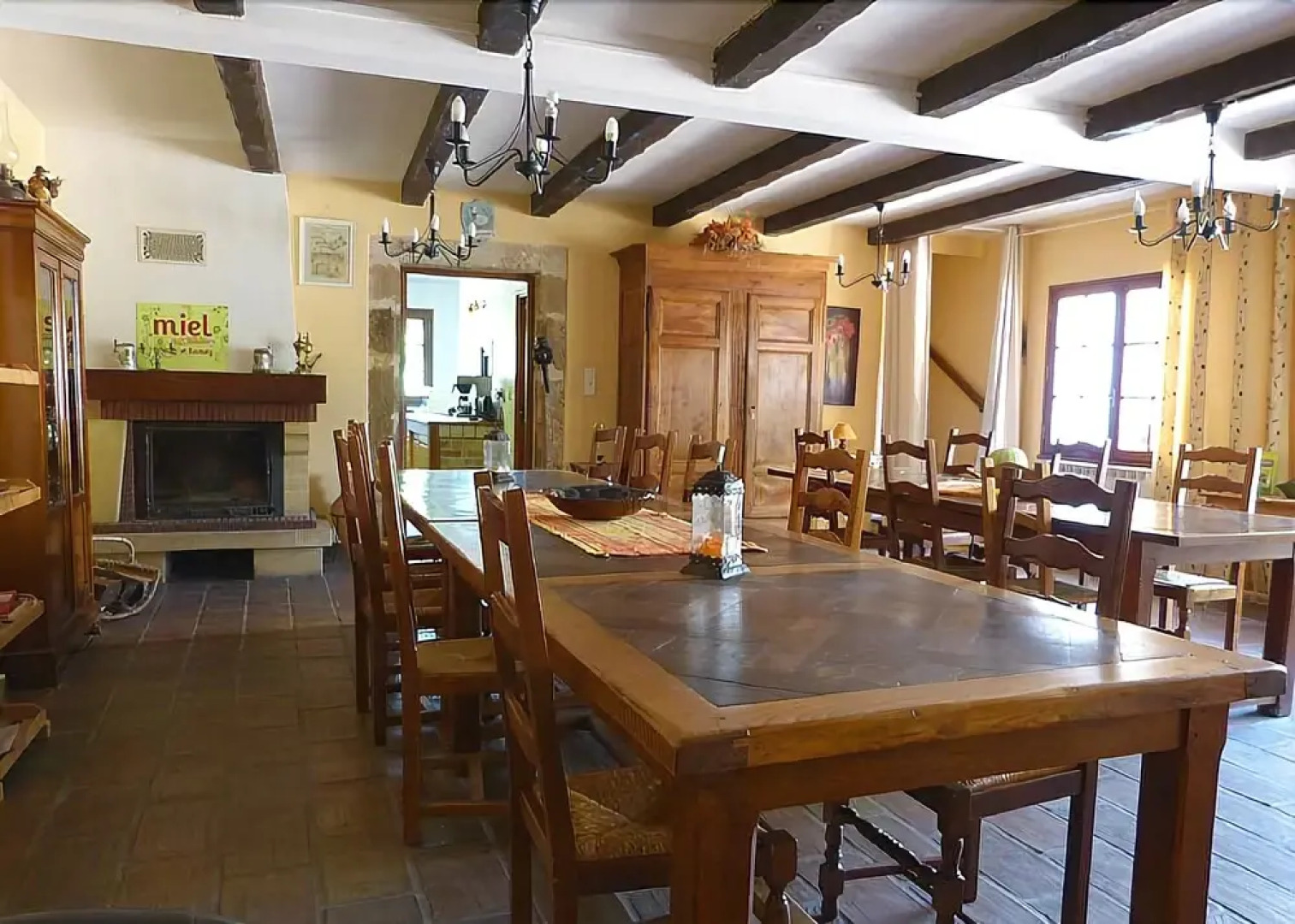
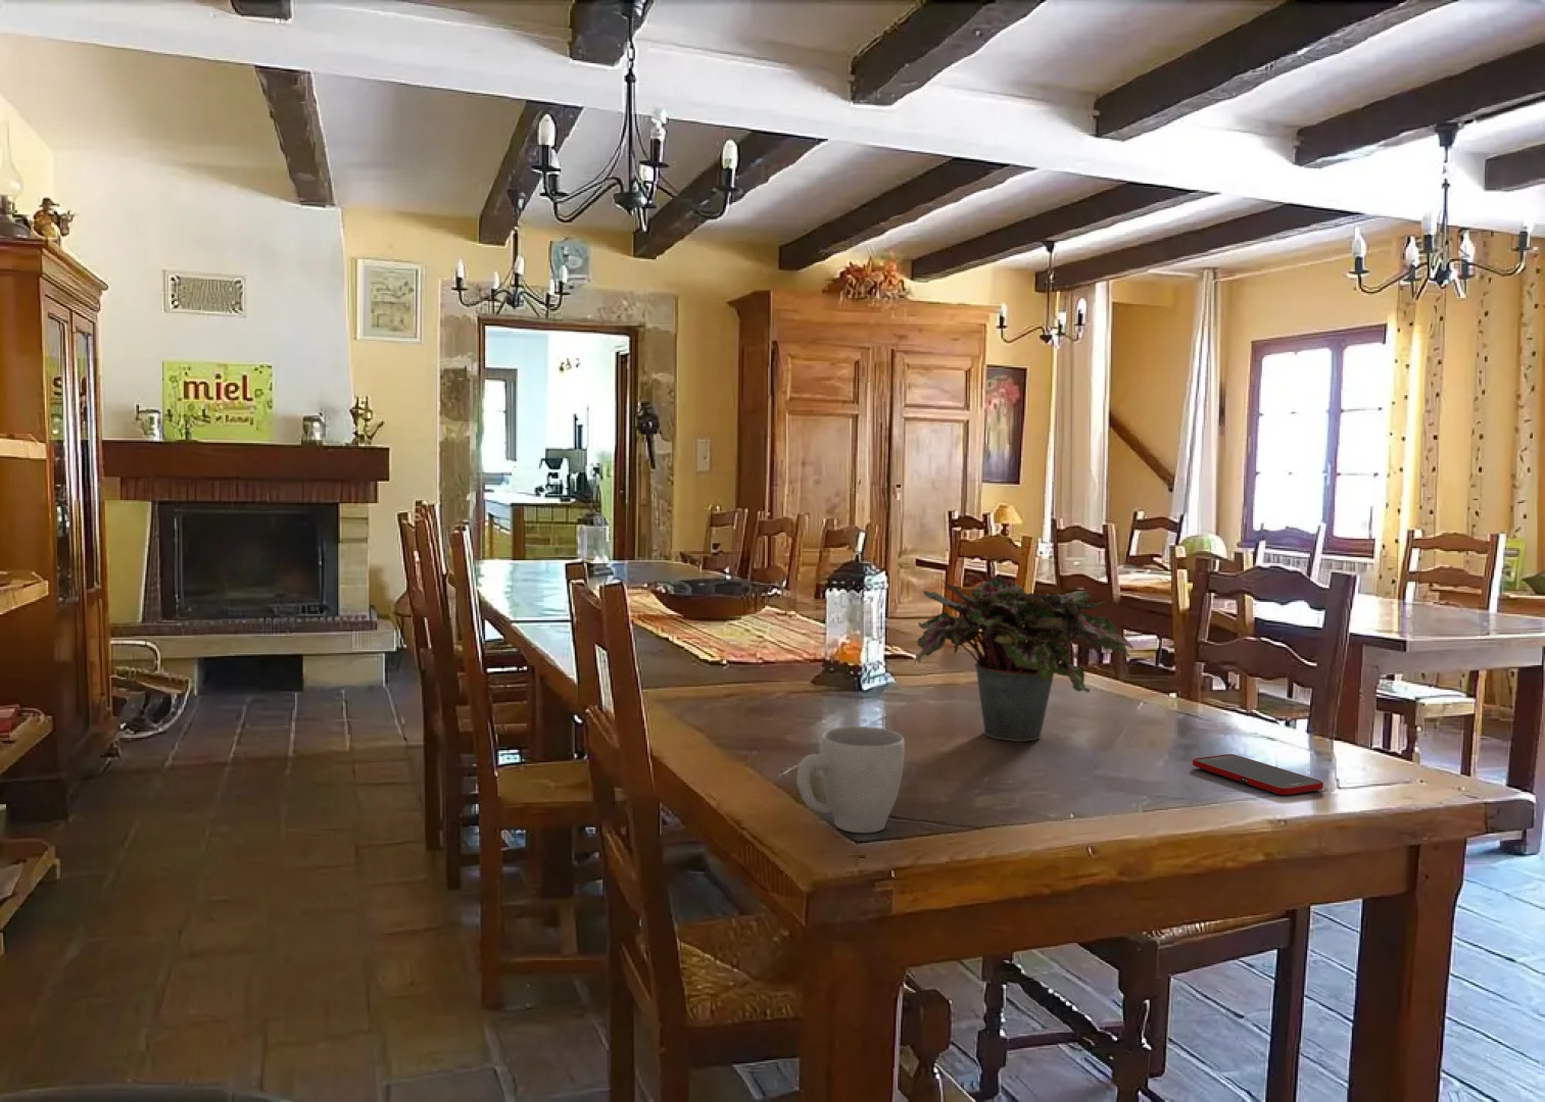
+ mug [796,725,906,834]
+ potted plant [915,576,1136,743]
+ cell phone [1192,753,1324,795]
